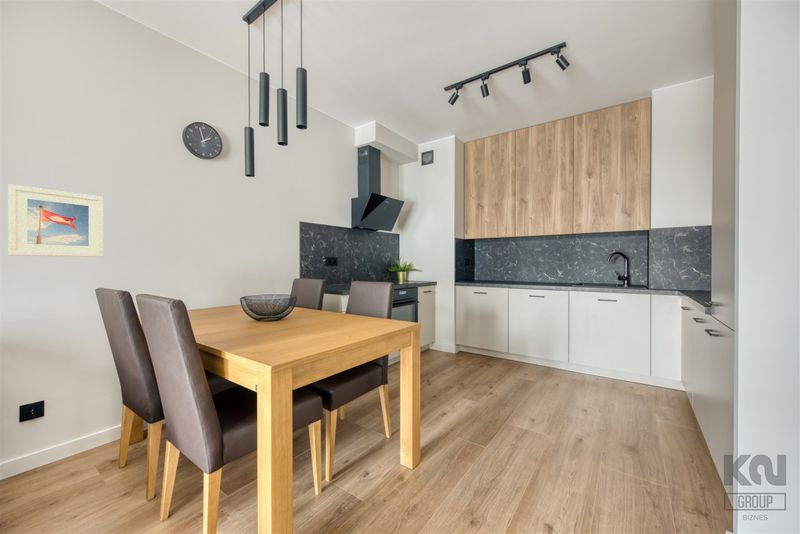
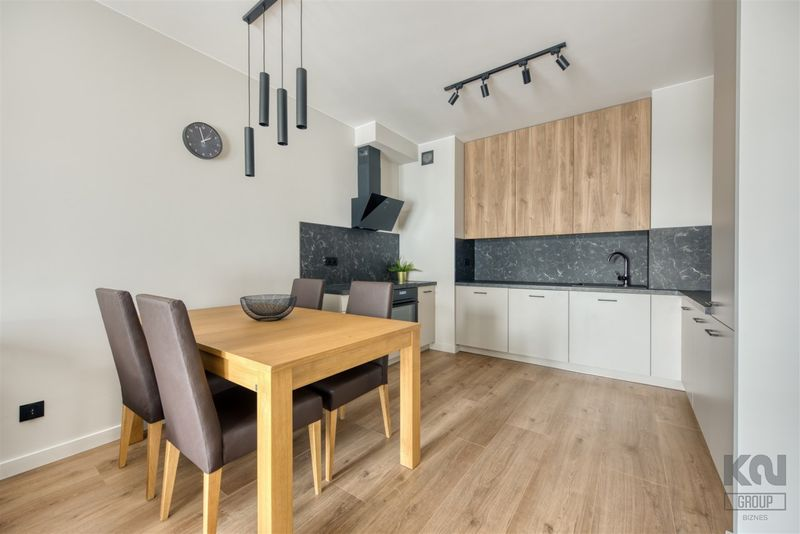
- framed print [7,183,104,258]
